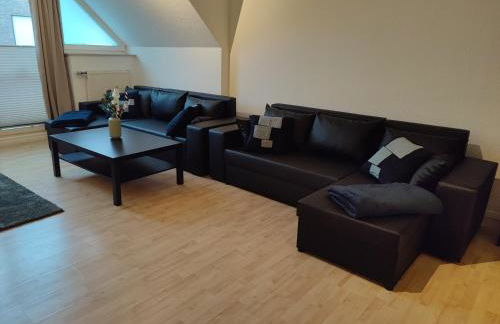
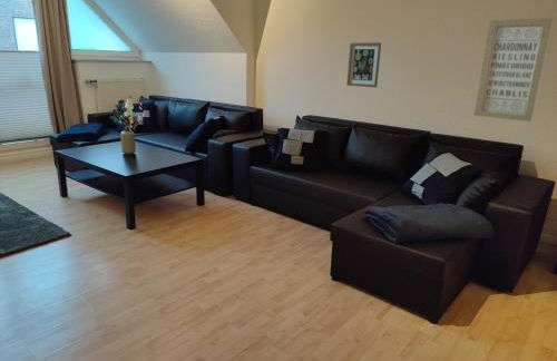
+ wall art [345,41,382,88]
+ wall art [473,17,554,123]
